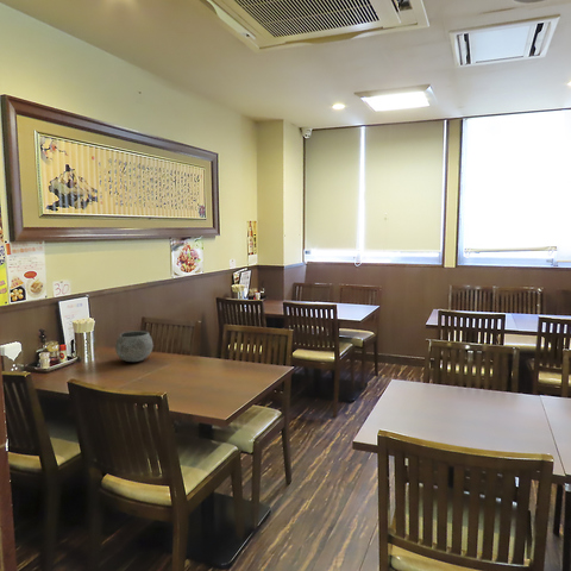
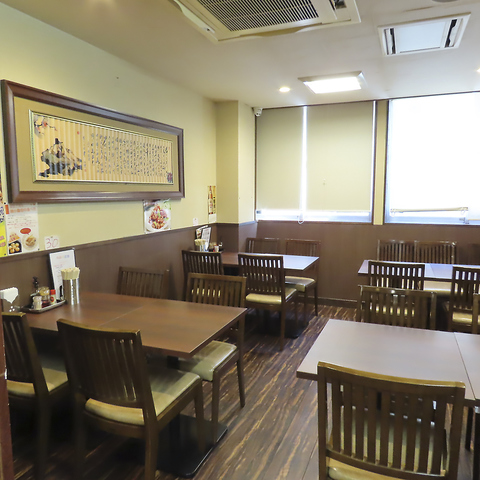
- bowl [114,330,155,363]
